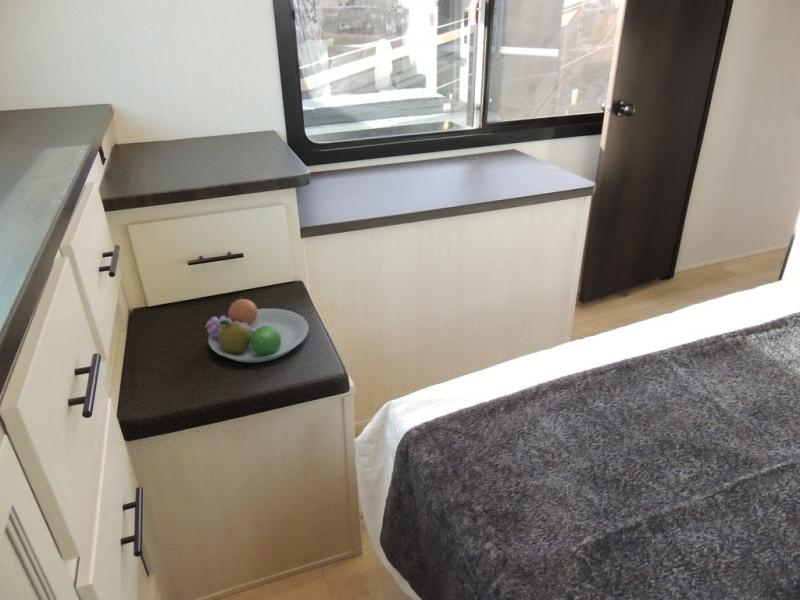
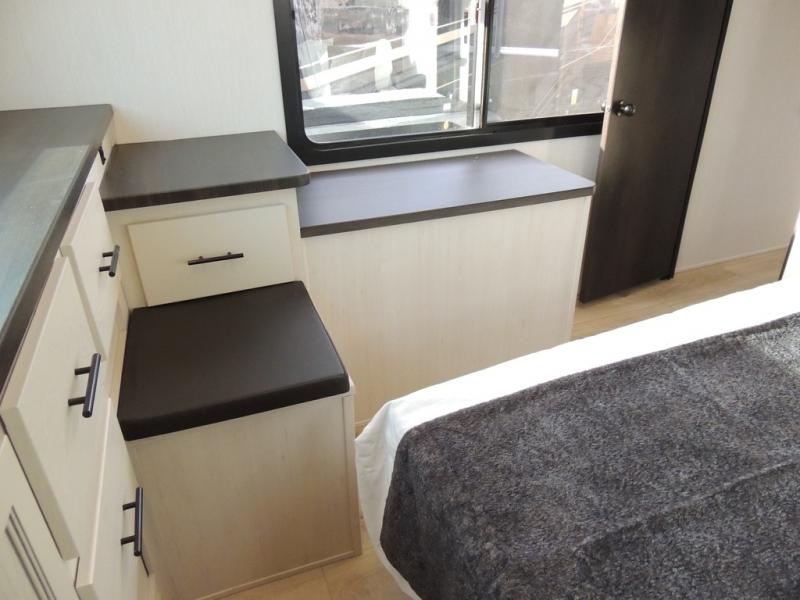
- fruit bowl [204,296,310,363]
